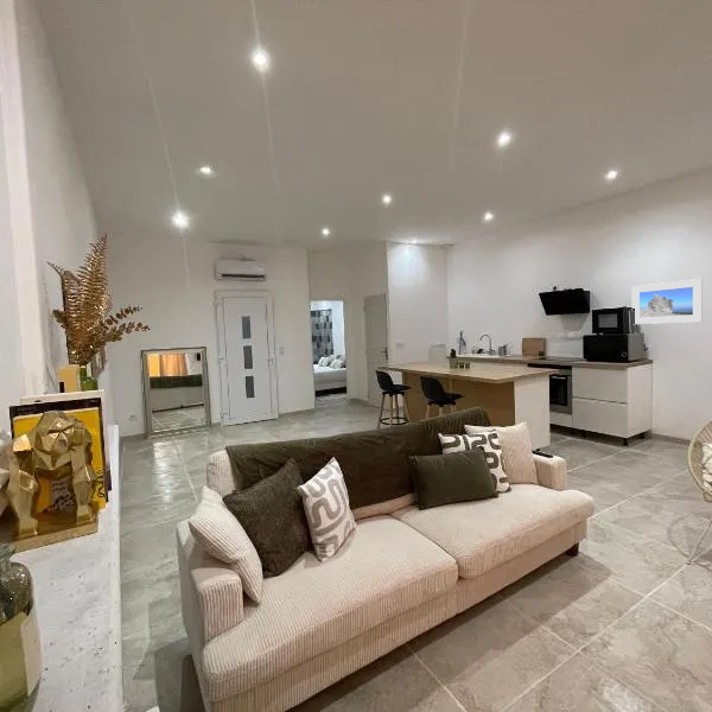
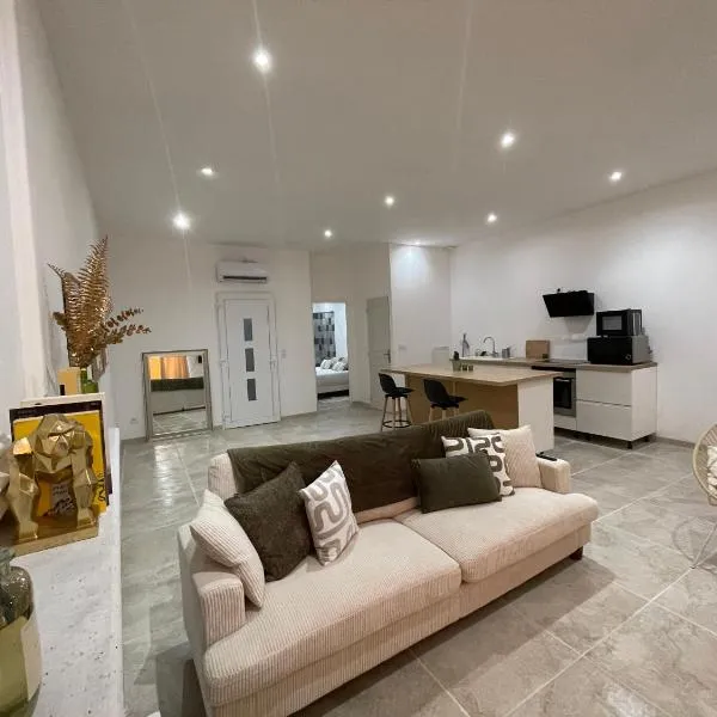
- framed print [631,278,704,325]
